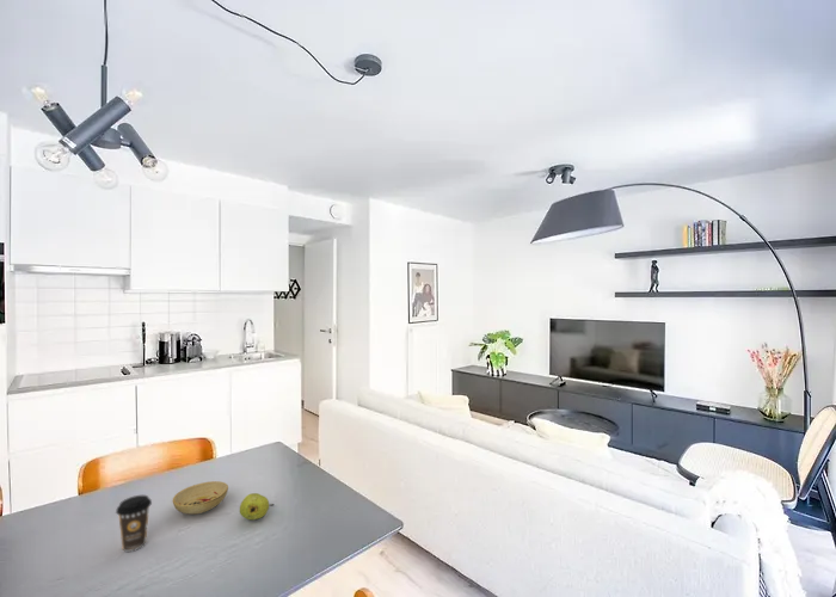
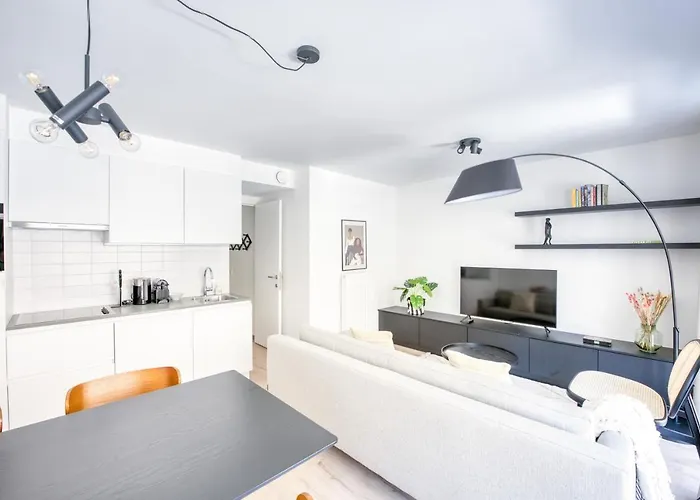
- fruit [239,492,275,521]
- bowl [171,480,229,515]
- coffee cup [115,494,153,553]
